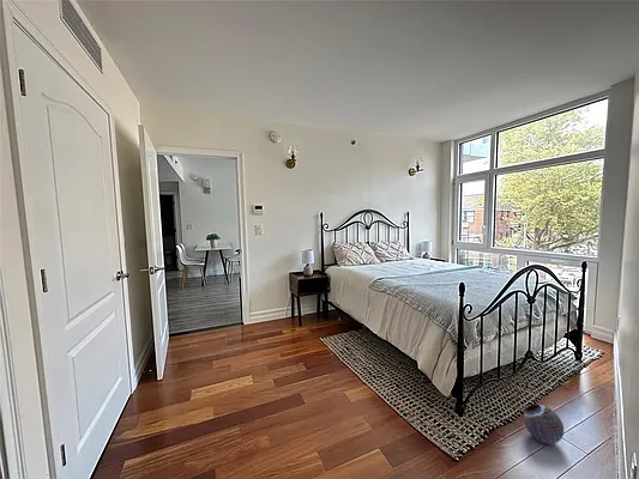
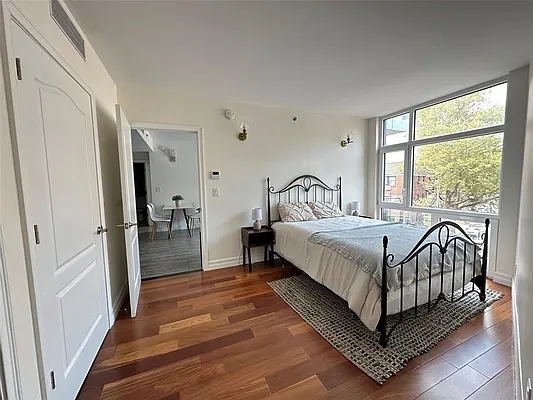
- decorative ball [523,404,565,445]
